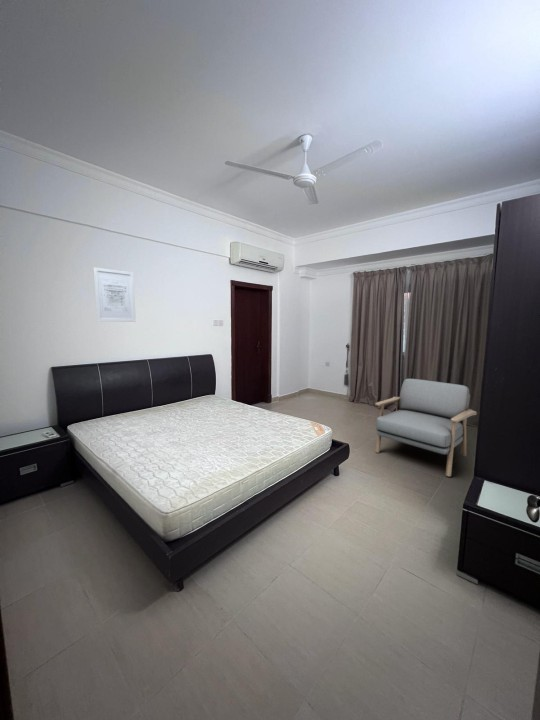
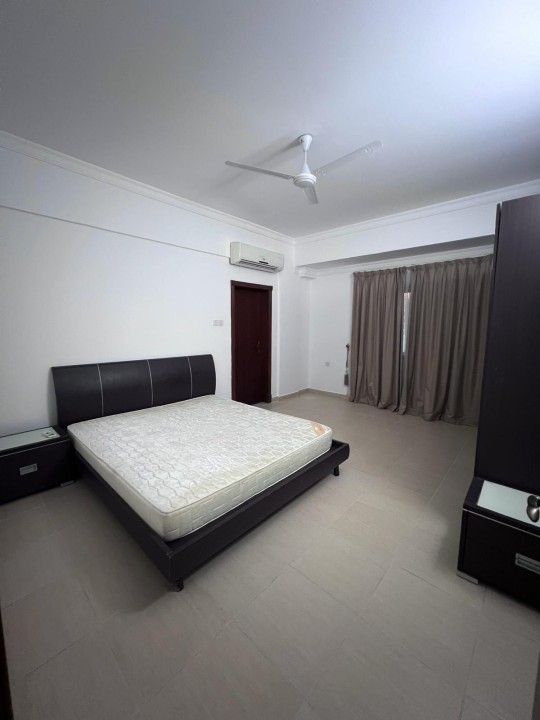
- wall art [93,266,137,323]
- armchair [374,378,478,477]
